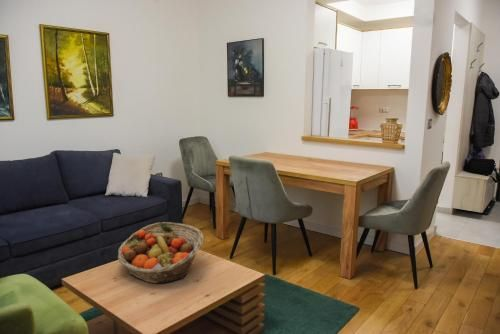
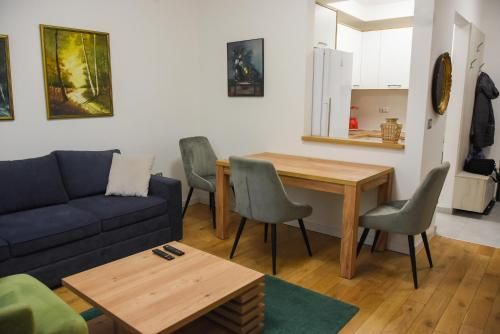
- fruit basket [117,221,205,284]
